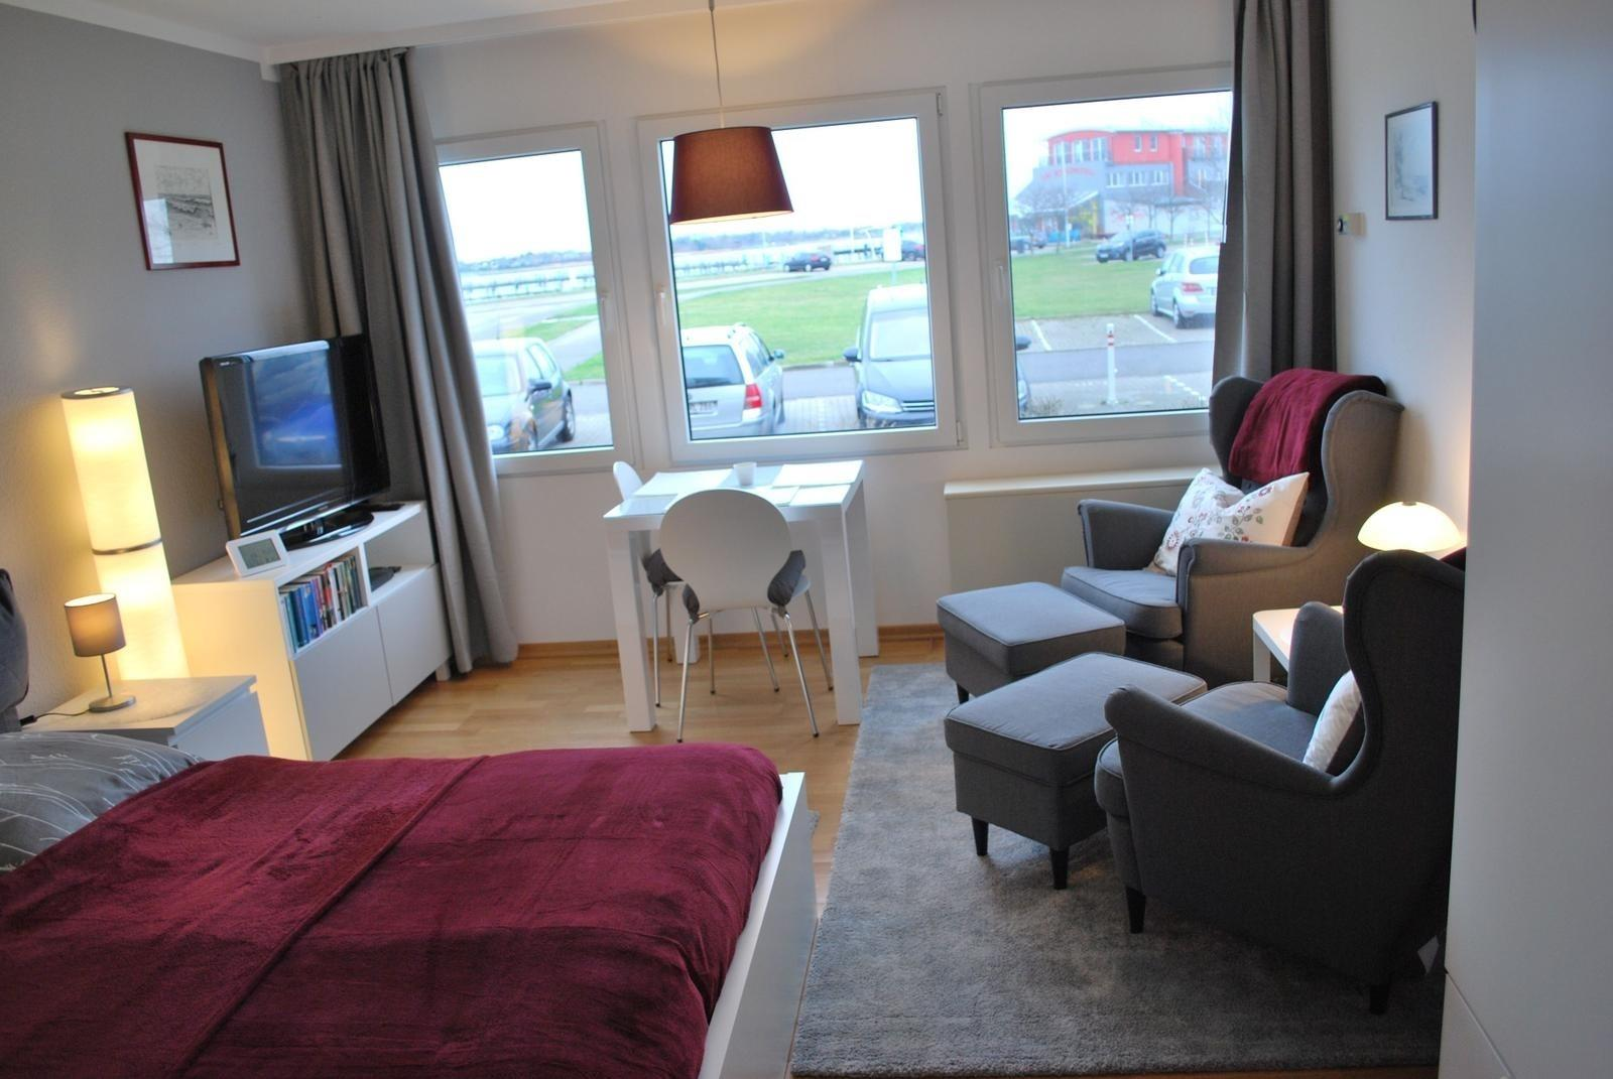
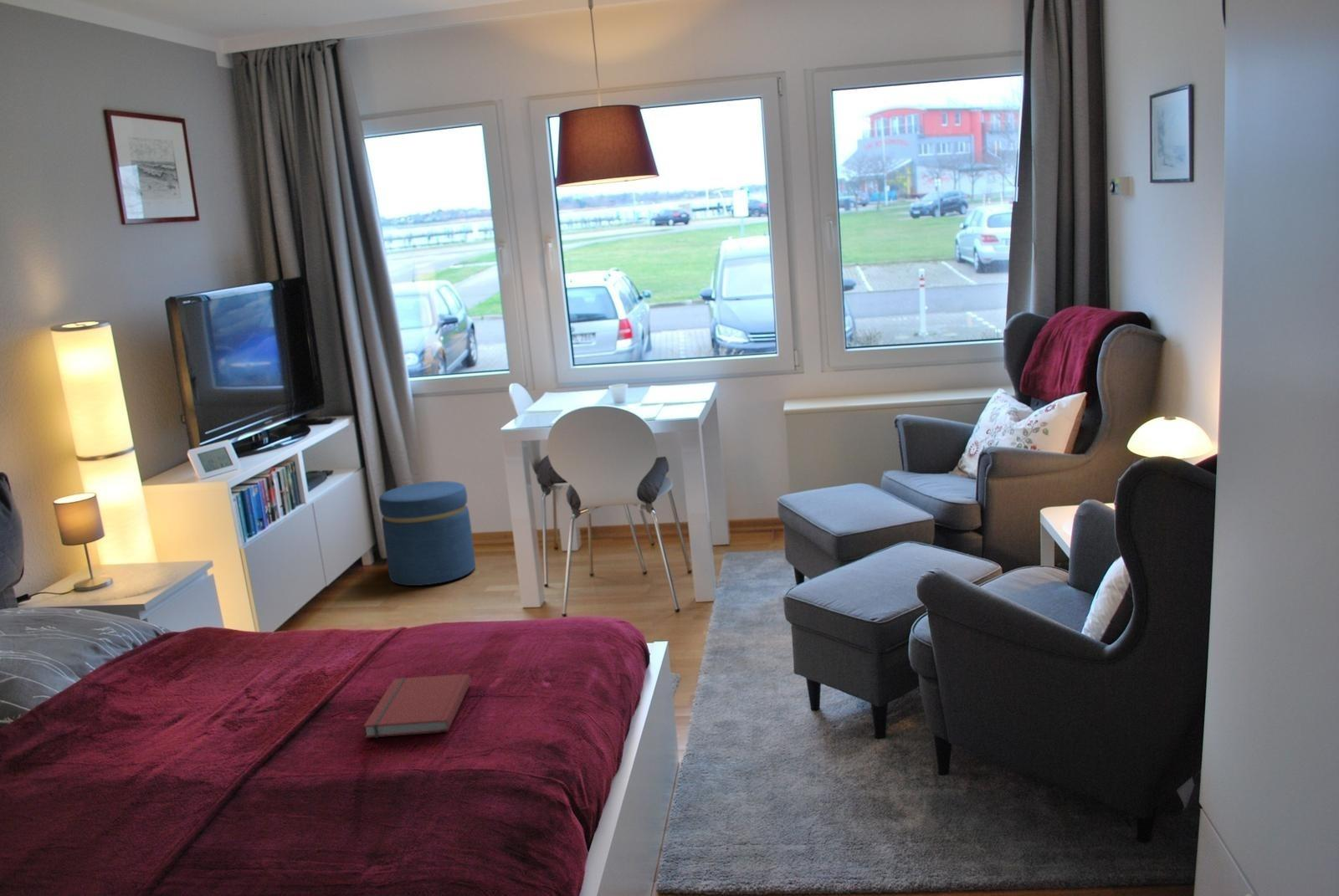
+ book [363,673,472,739]
+ ottoman [378,480,476,586]
